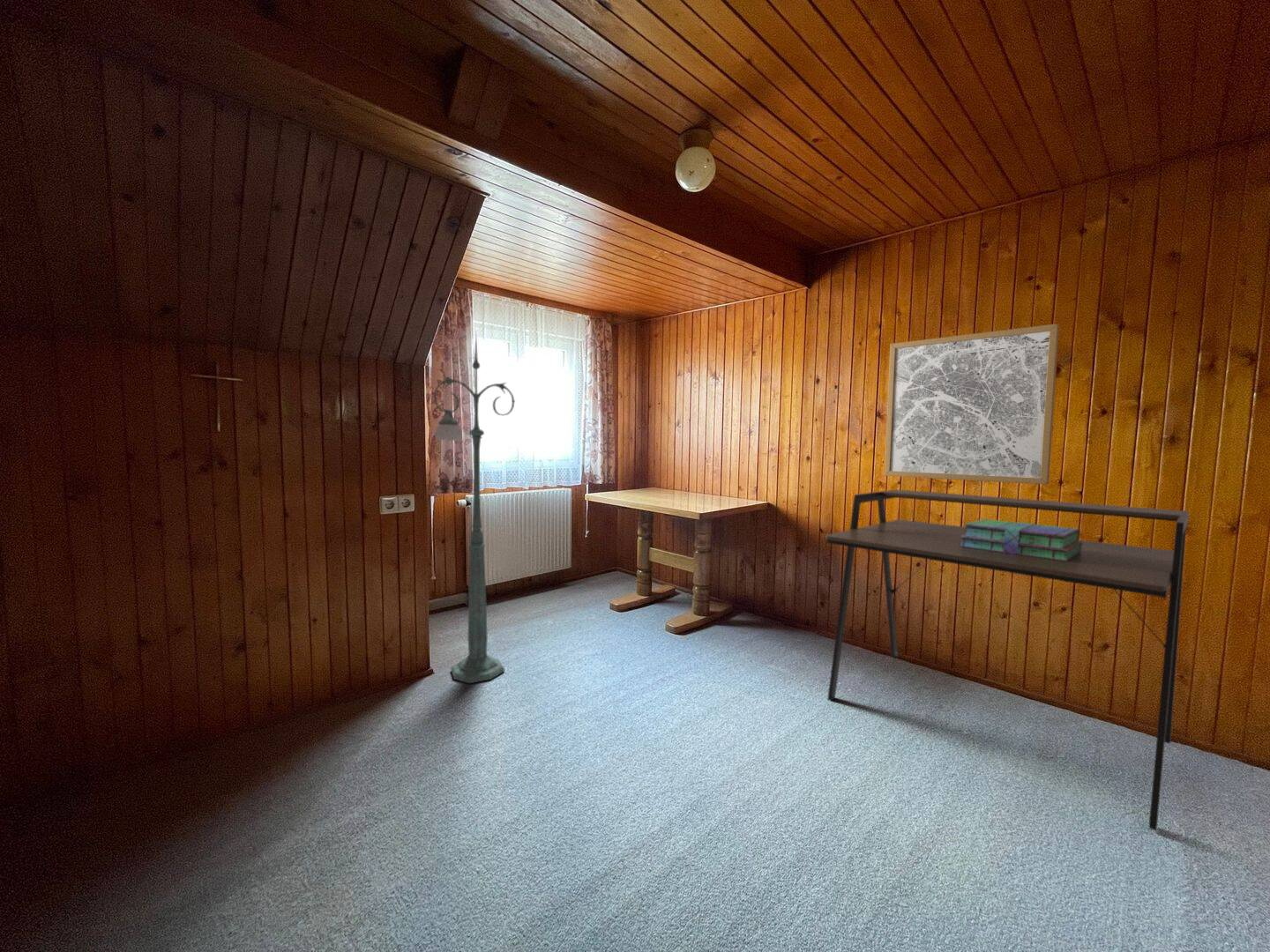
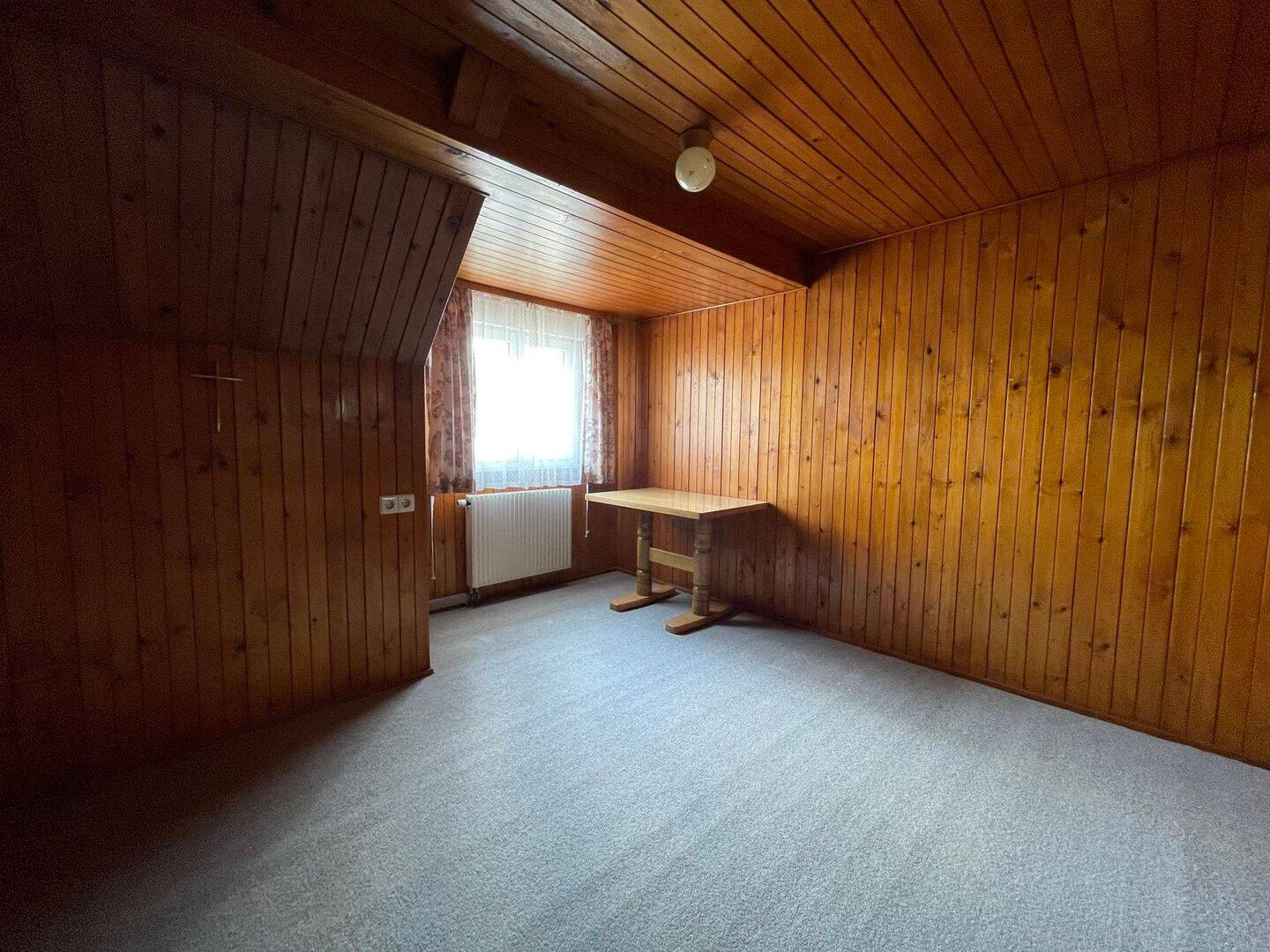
- wall art [884,323,1060,486]
- stack of books [960,518,1081,562]
- floor lamp [432,331,516,684]
- desk [825,488,1190,831]
